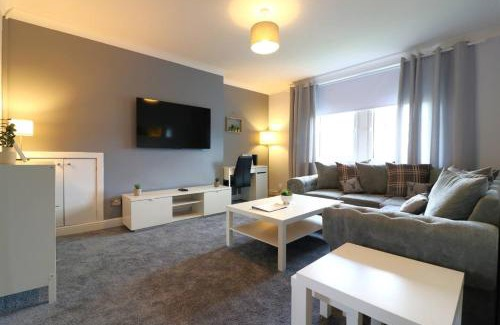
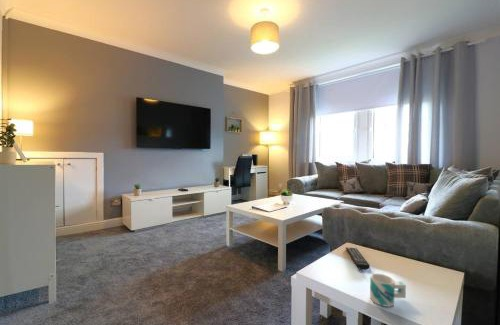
+ mug [369,272,407,308]
+ remote control [345,246,371,270]
